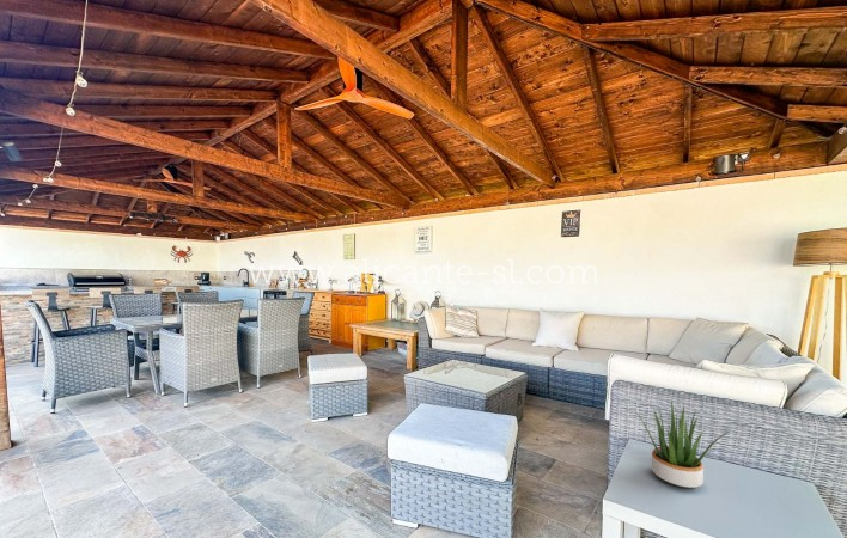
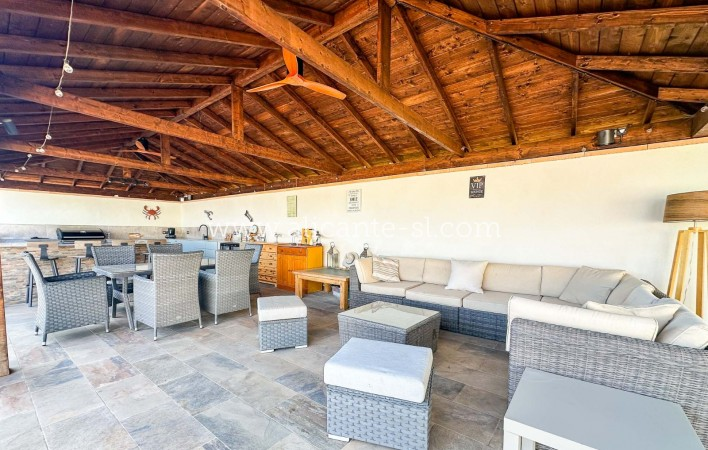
- potted plant [630,399,731,489]
